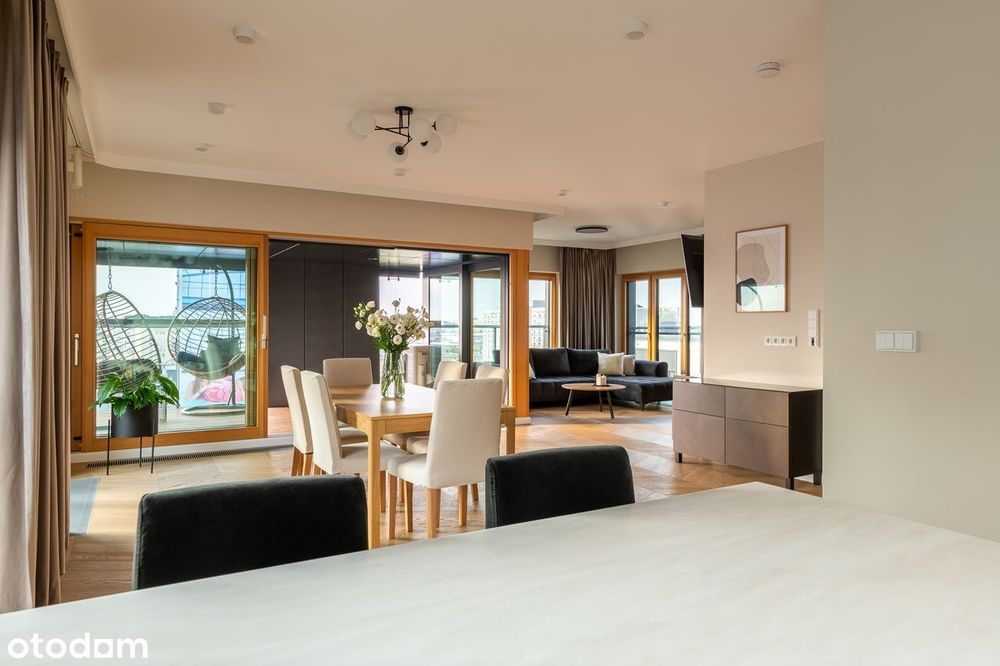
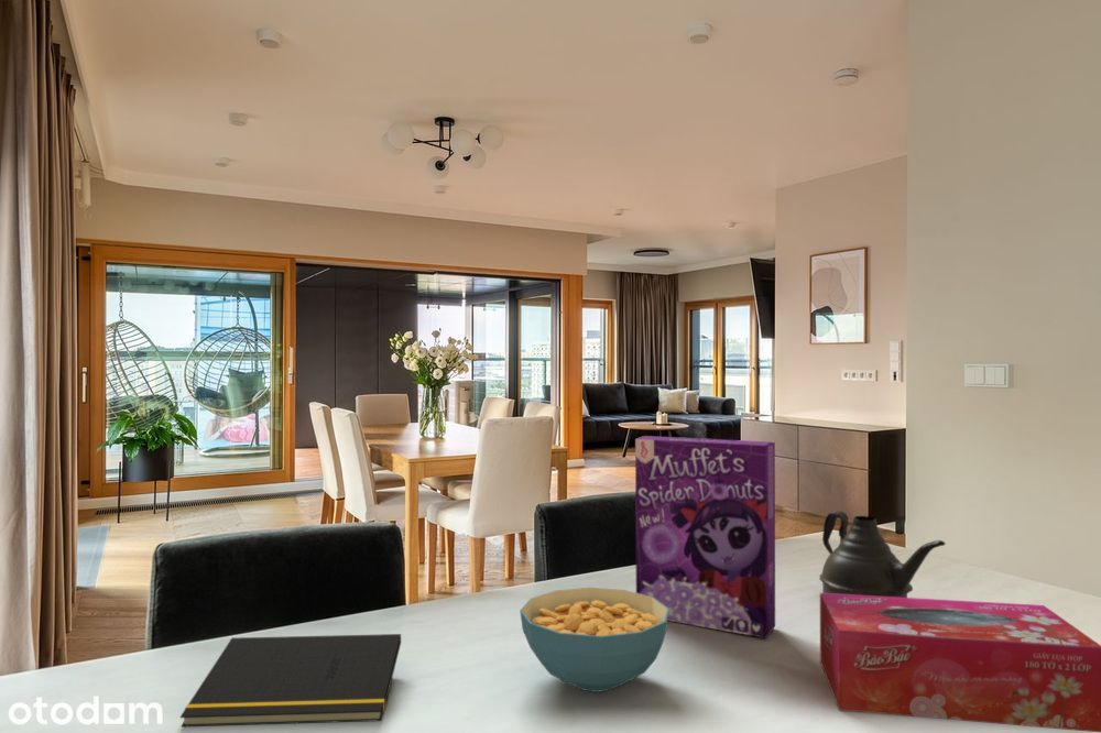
+ cereal bowl [519,587,669,693]
+ notepad [179,633,402,729]
+ tissue box [819,592,1101,733]
+ teapot [818,510,947,598]
+ cereal box [634,435,776,639]
